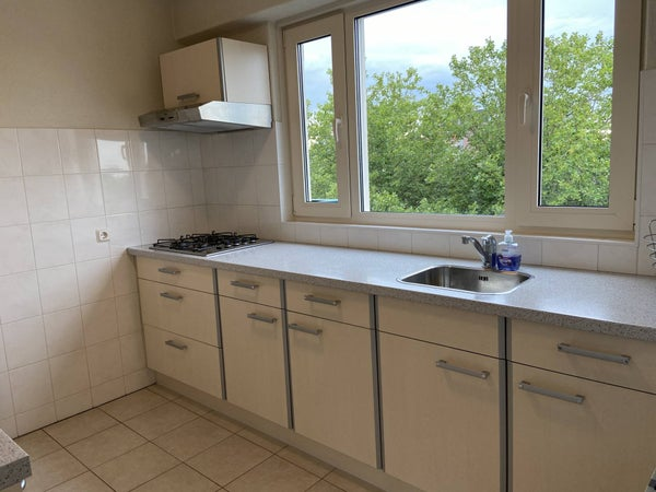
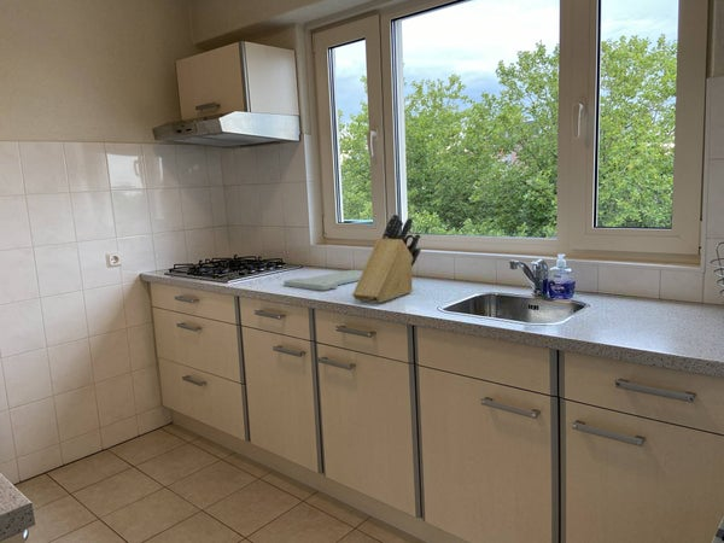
+ cutting board [282,269,363,291]
+ knife block [351,212,422,304]
